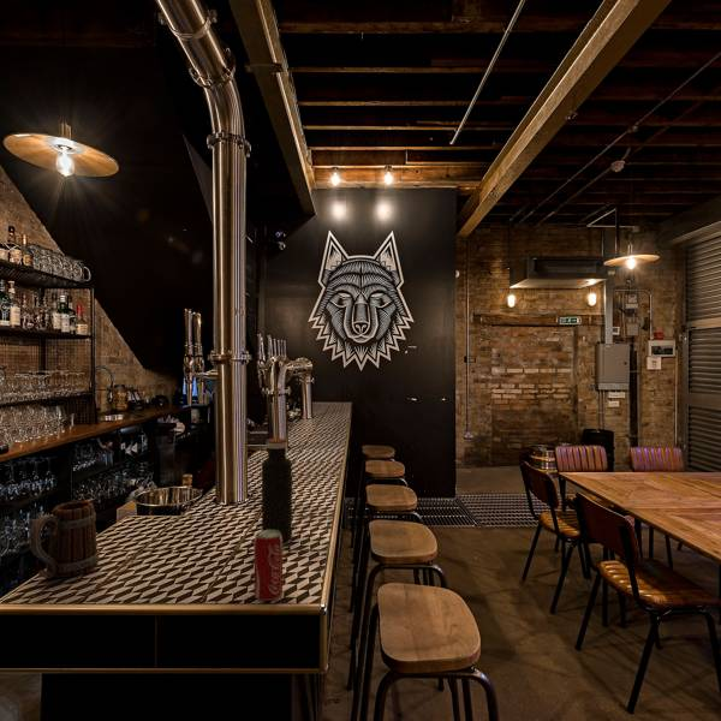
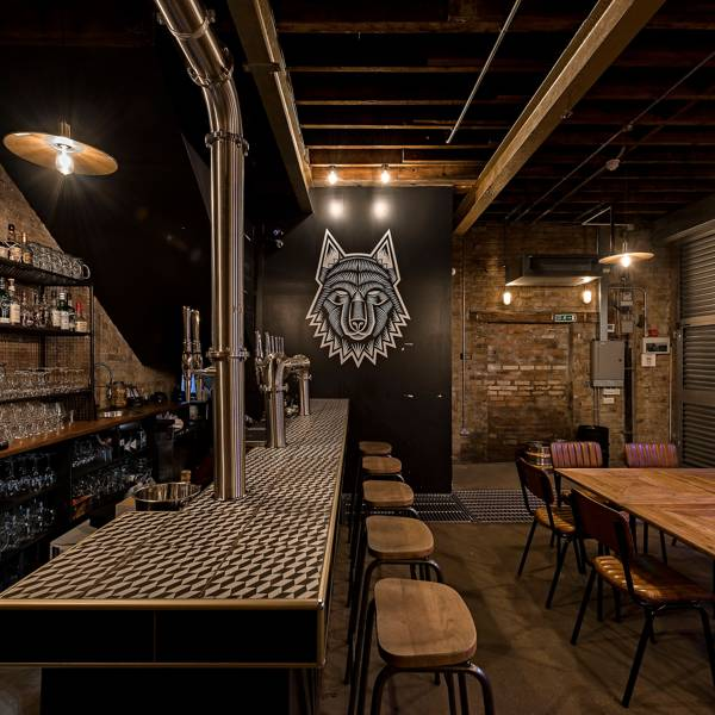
- beverage can [254,530,284,602]
- water bottle [261,437,293,543]
- beer mug [28,500,100,579]
